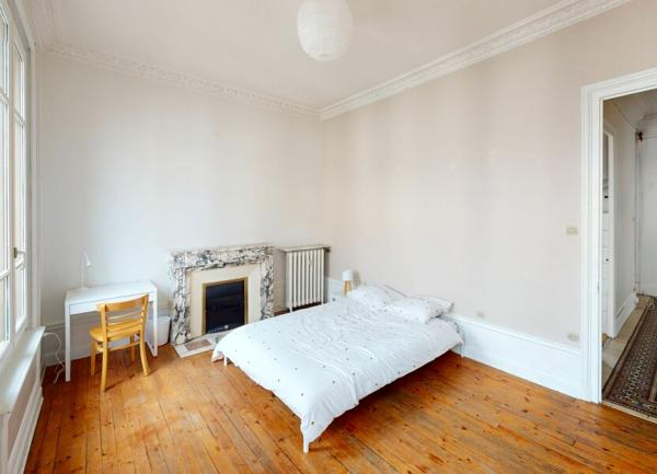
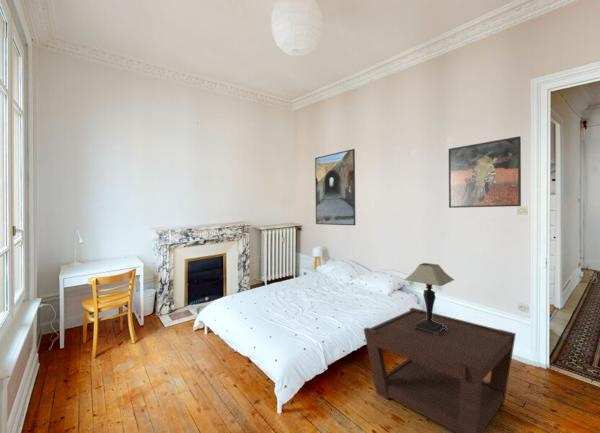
+ table lamp [403,262,455,337]
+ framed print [314,148,356,226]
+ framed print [448,135,522,209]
+ side table [363,307,517,433]
